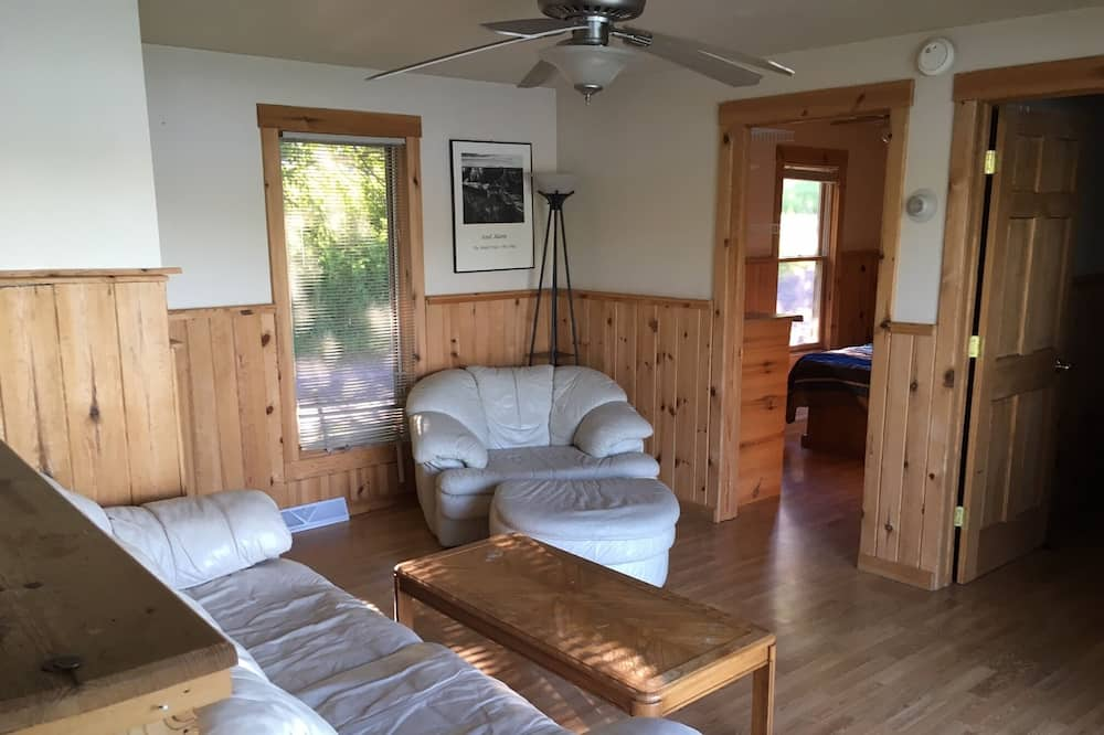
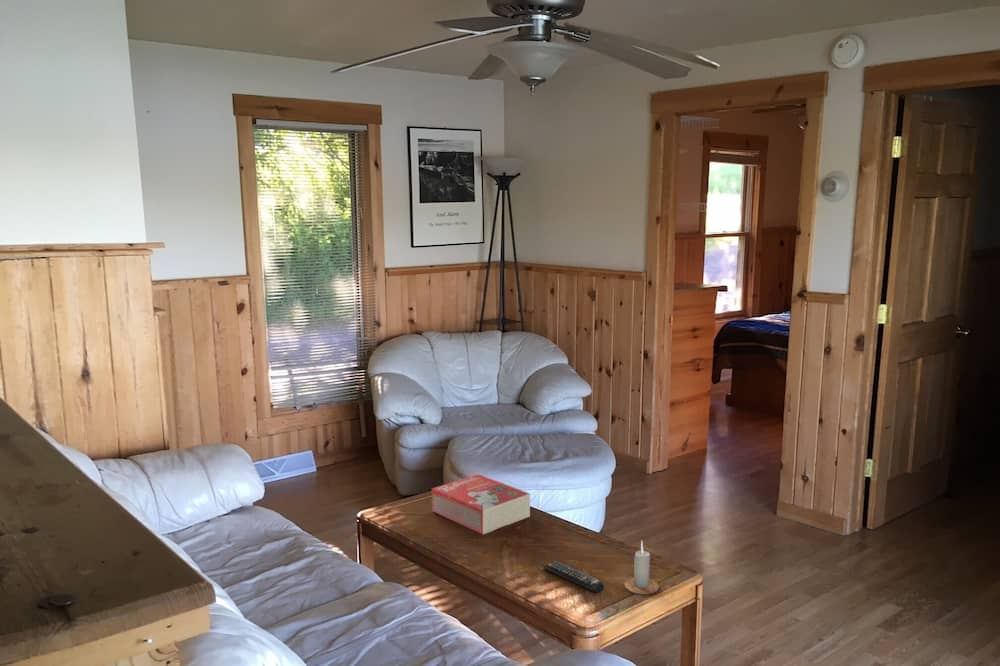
+ candle [623,540,660,595]
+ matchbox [431,473,531,535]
+ remote control [542,560,605,594]
